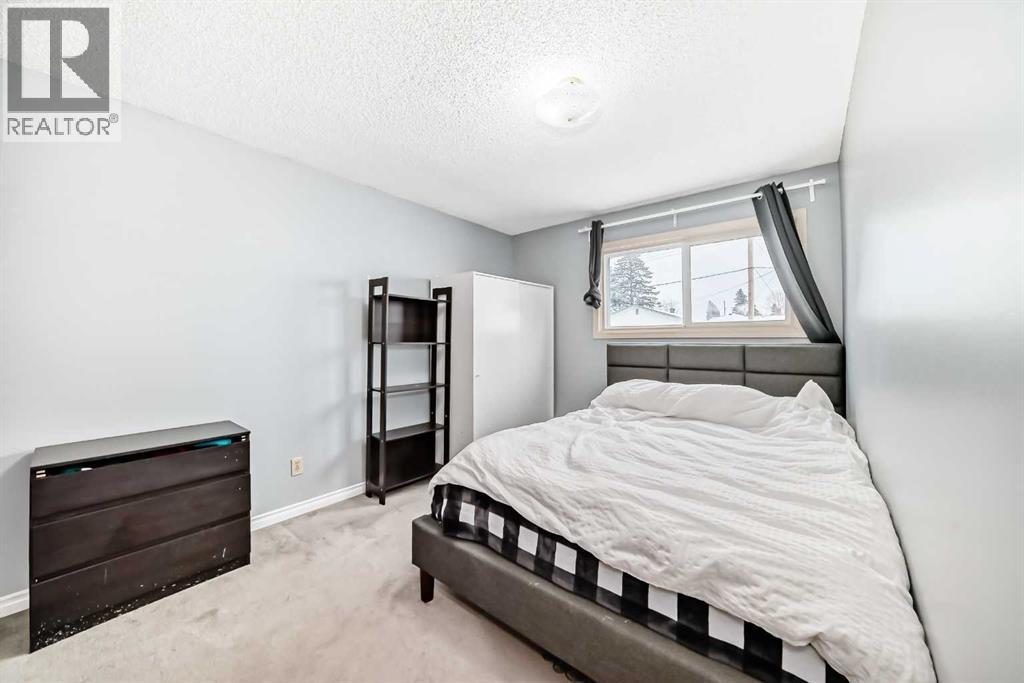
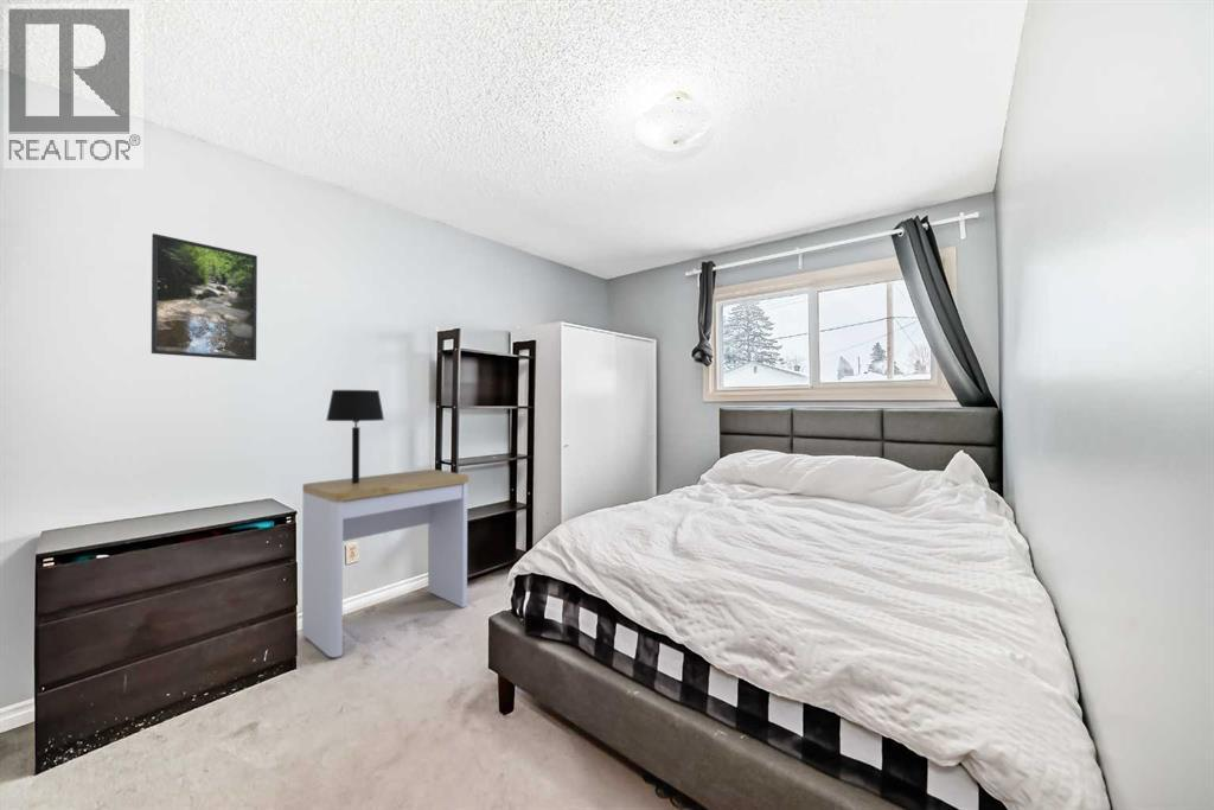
+ table lamp [325,389,385,484]
+ desk [301,468,469,658]
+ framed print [151,232,258,362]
